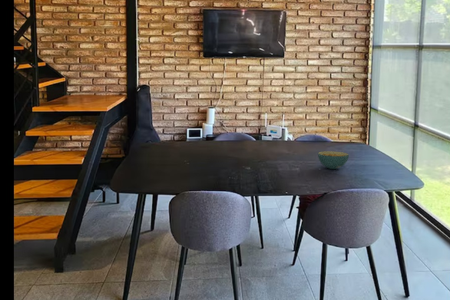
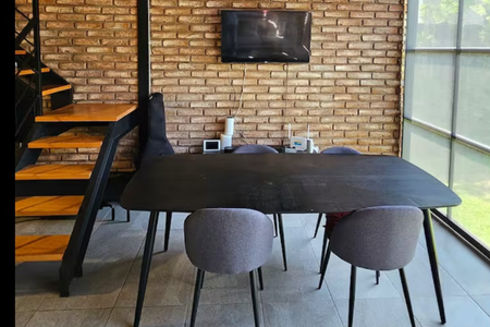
- cereal bowl [317,150,350,170]
